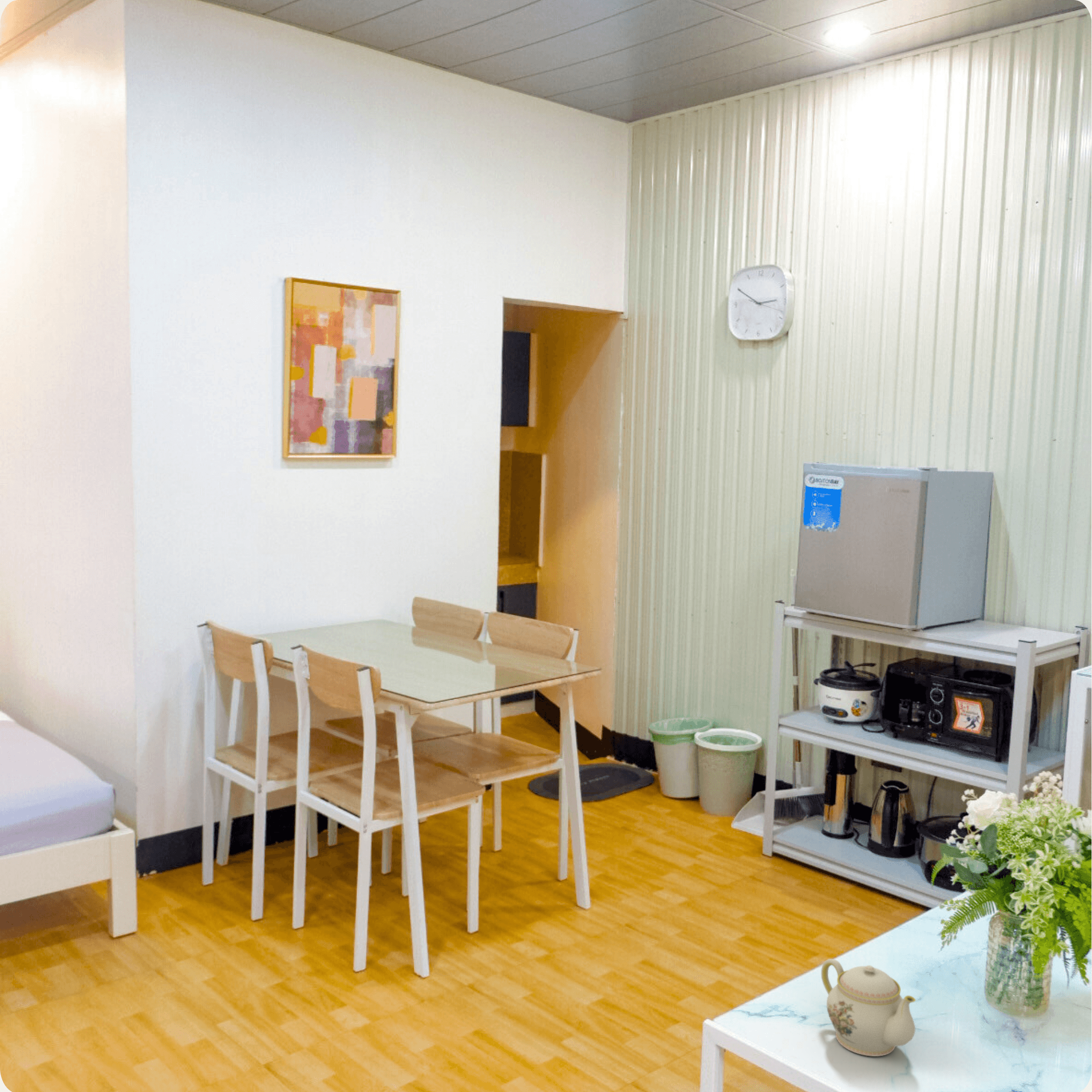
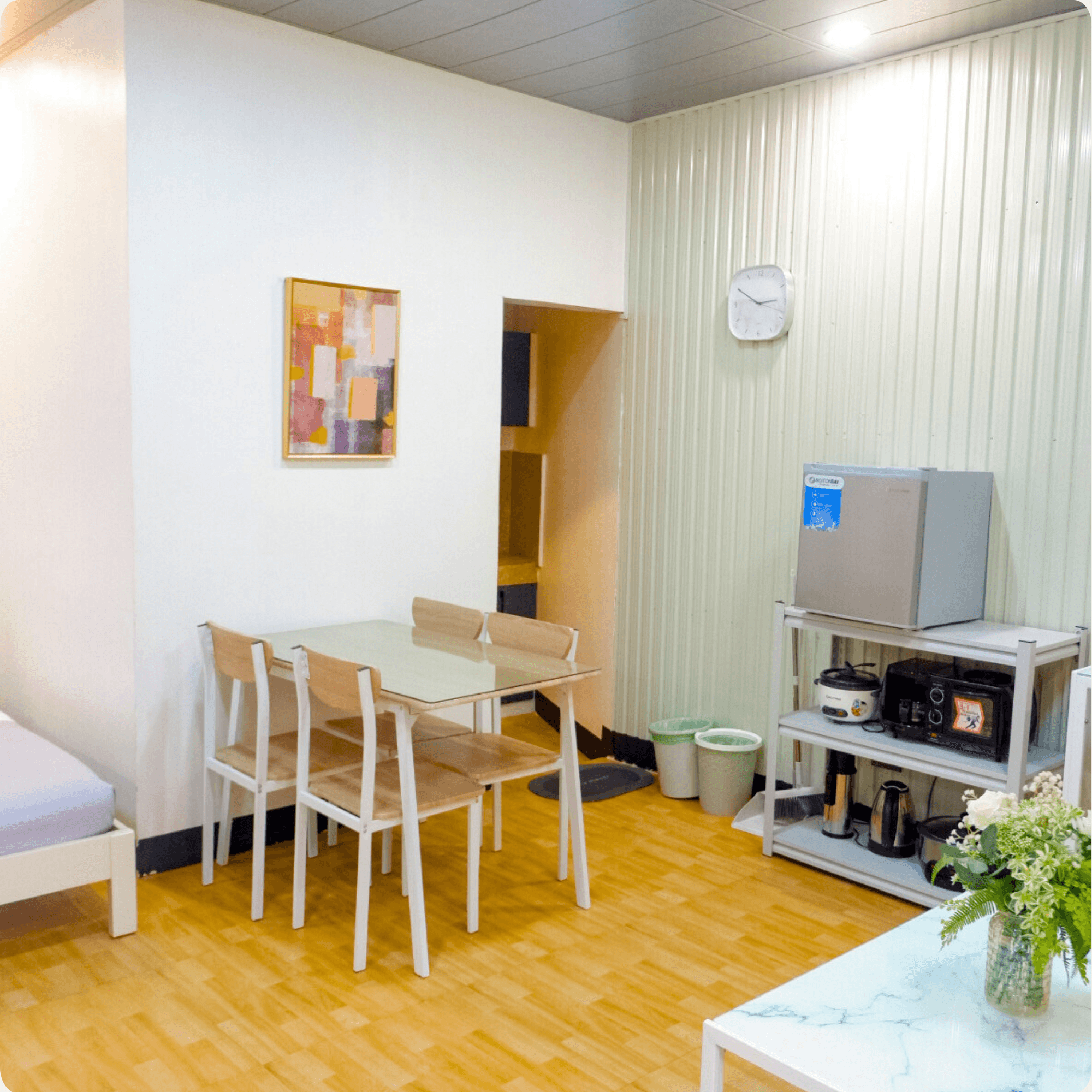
- teapot [821,958,916,1057]
